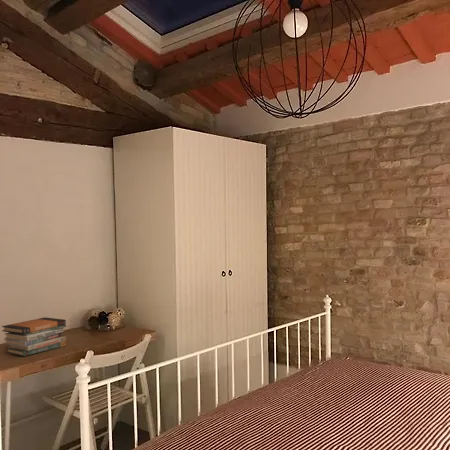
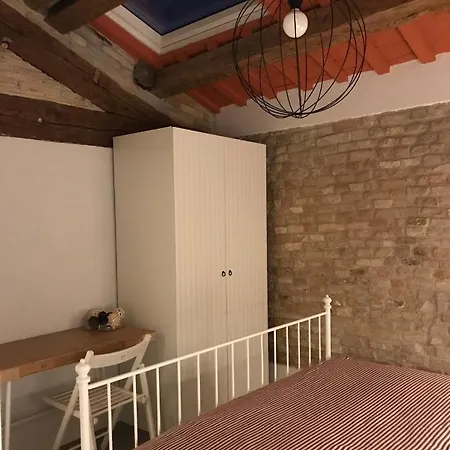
- book stack [1,316,67,357]
